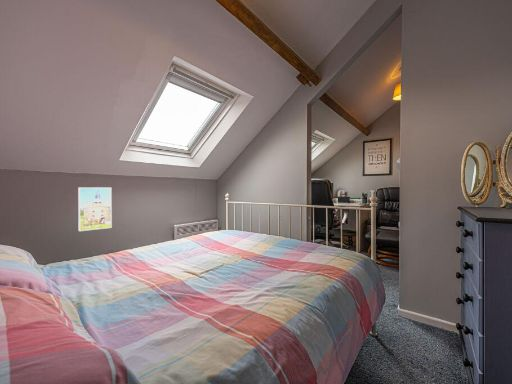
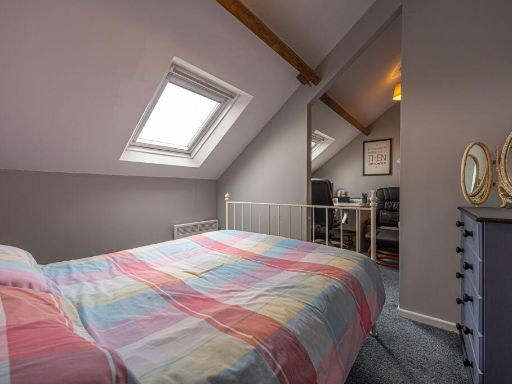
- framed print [77,186,113,232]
